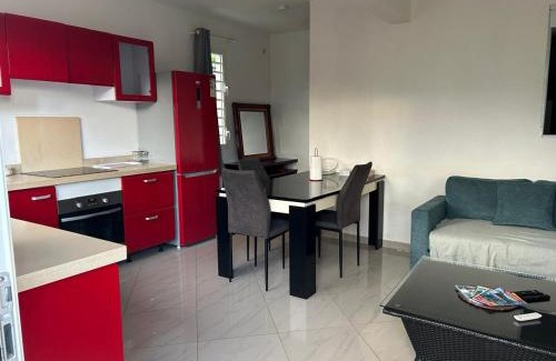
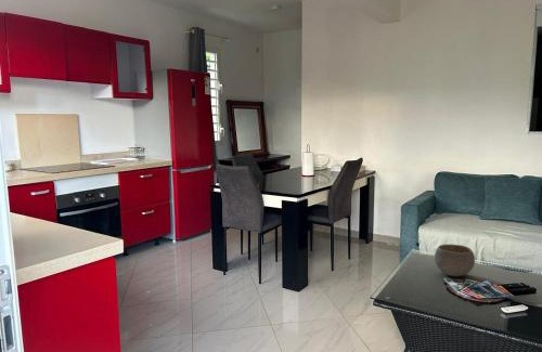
+ bowl [434,244,476,277]
